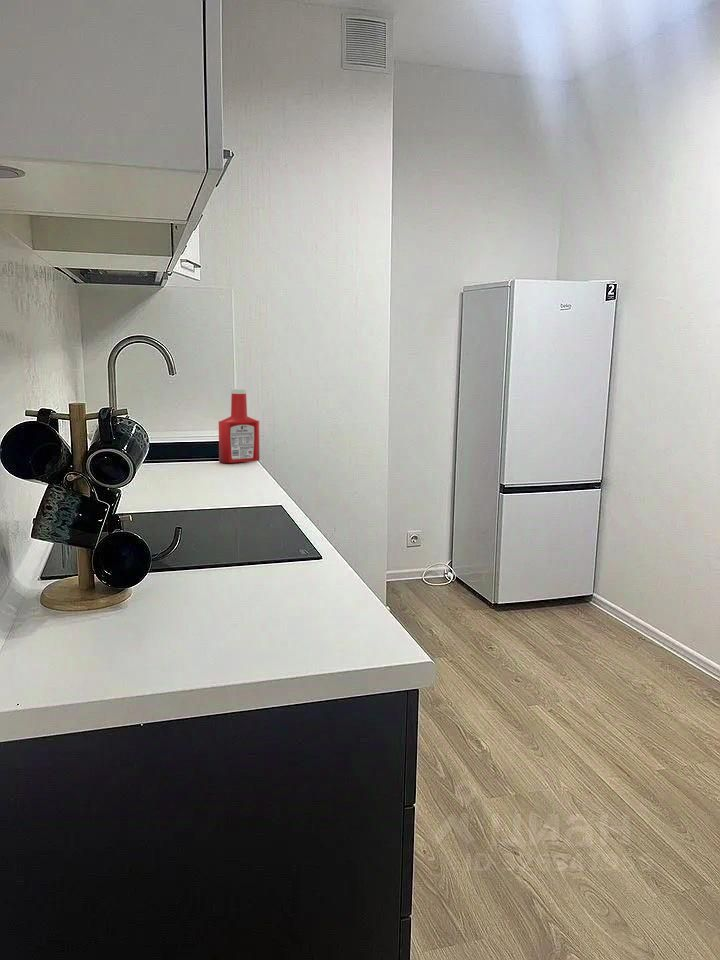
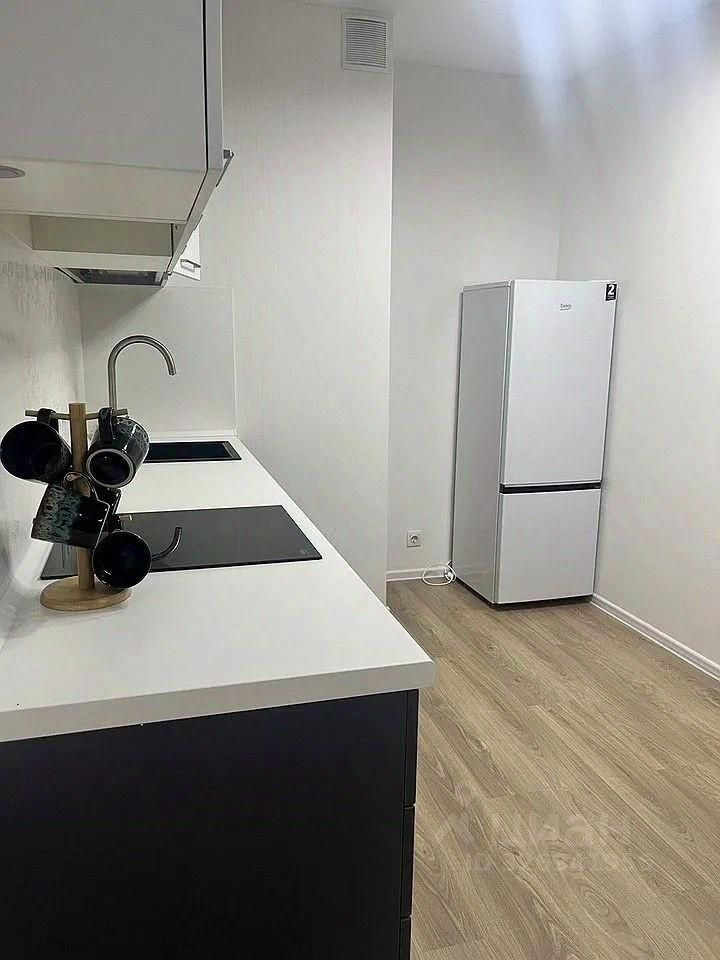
- soap bottle [218,388,260,464]
